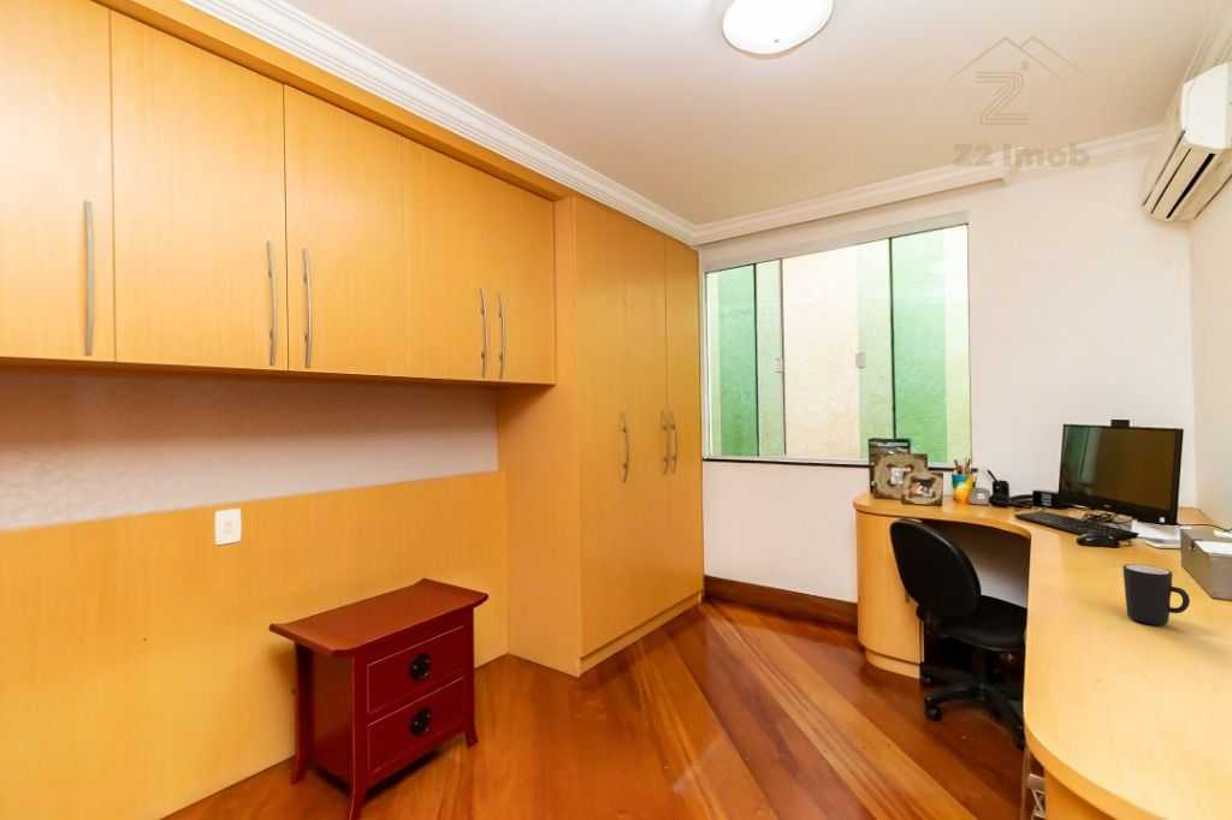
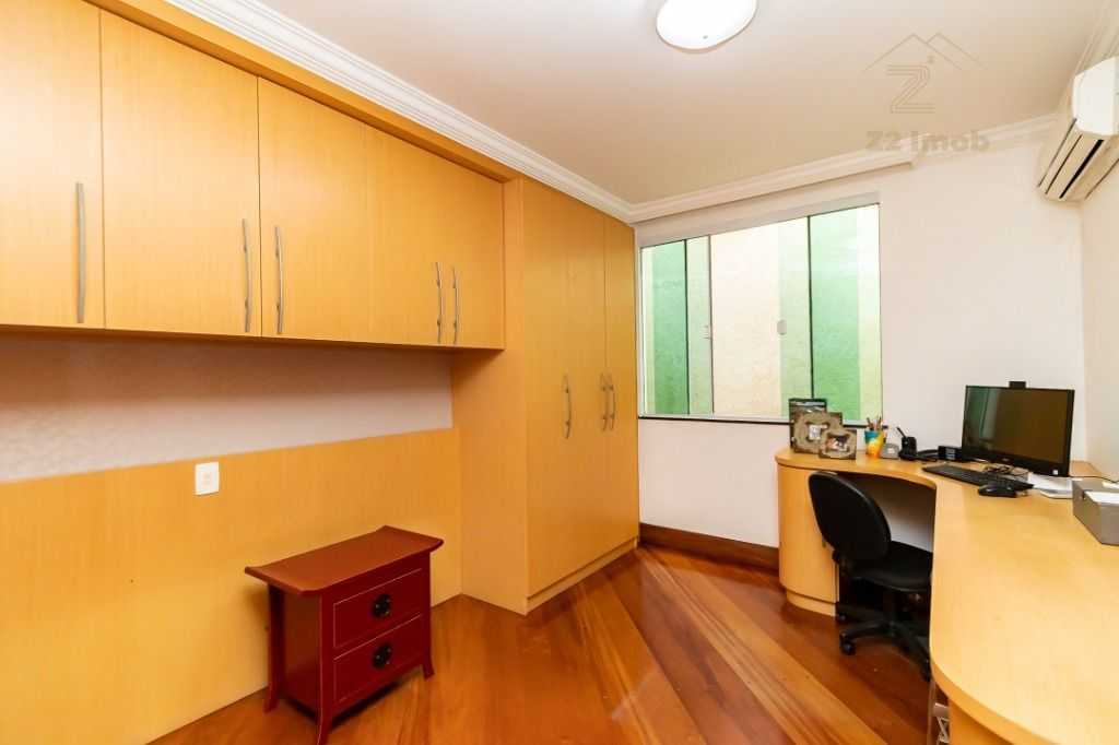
- mug [1121,563,1191,626]
